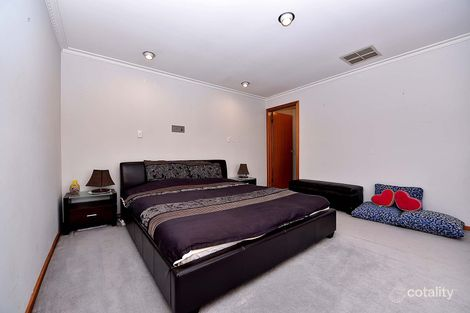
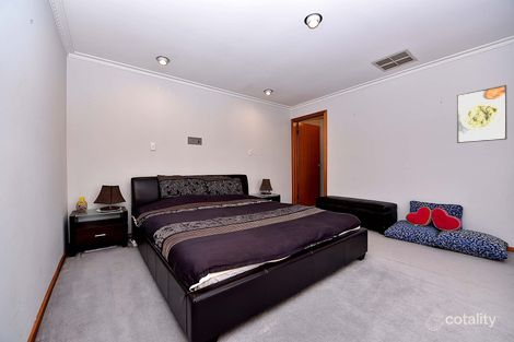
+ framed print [456,84,507,144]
